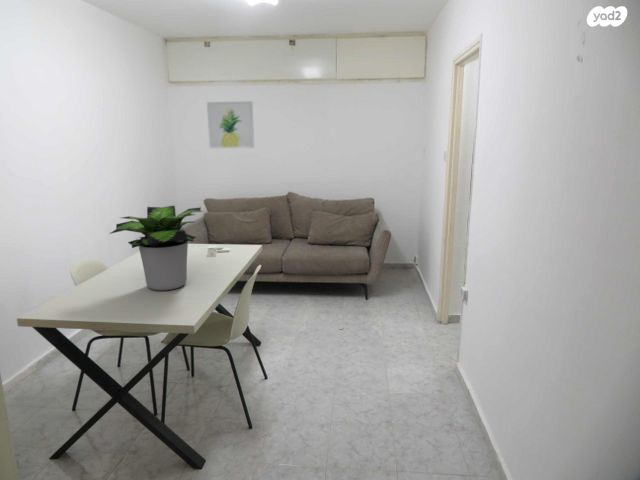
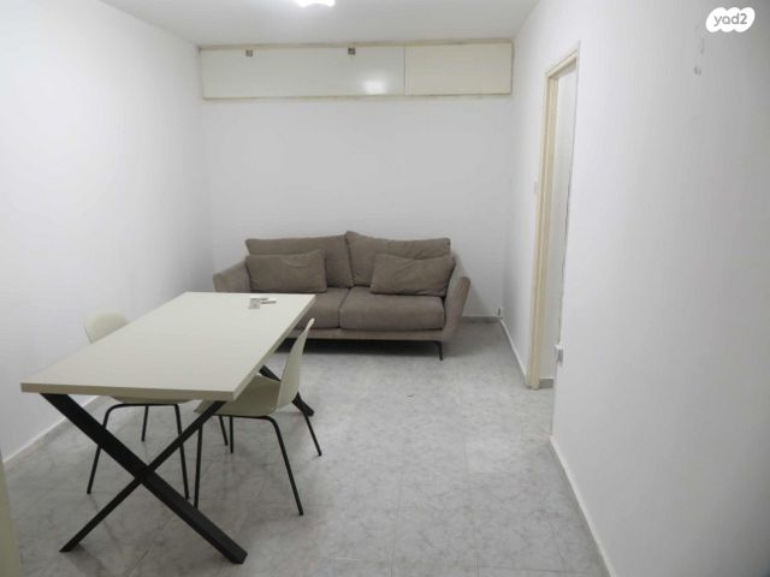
- wall art [206,100,255,149]
- potted plant [108,204,204,291]
